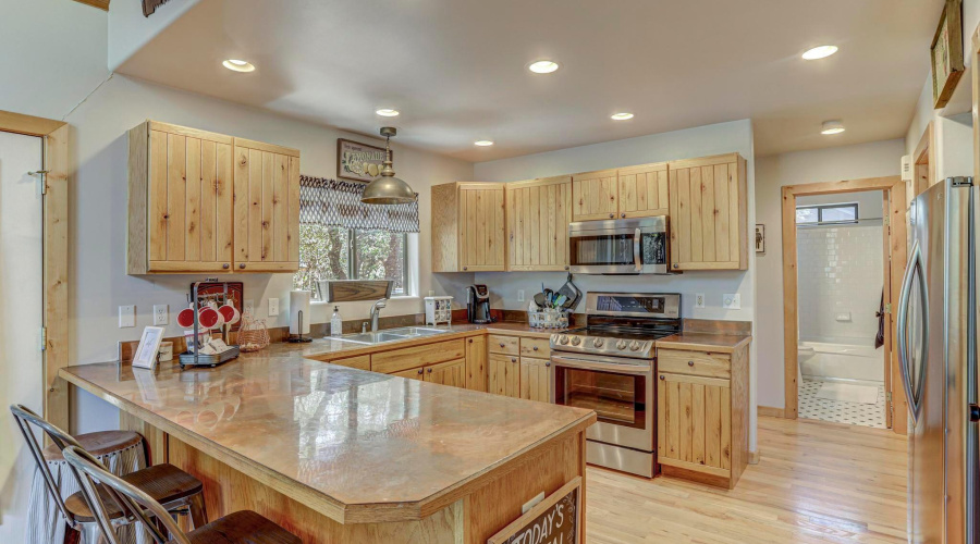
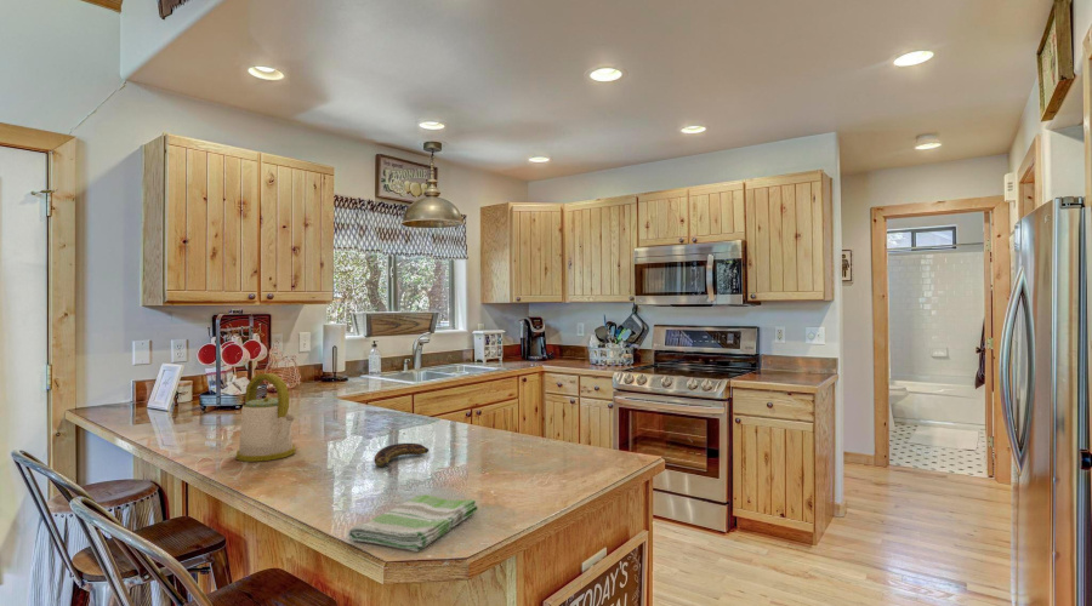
+ banana [372,442,430,471]
+ kettle [235,372,296,463]
+ dish towel [347,493,478,553]
